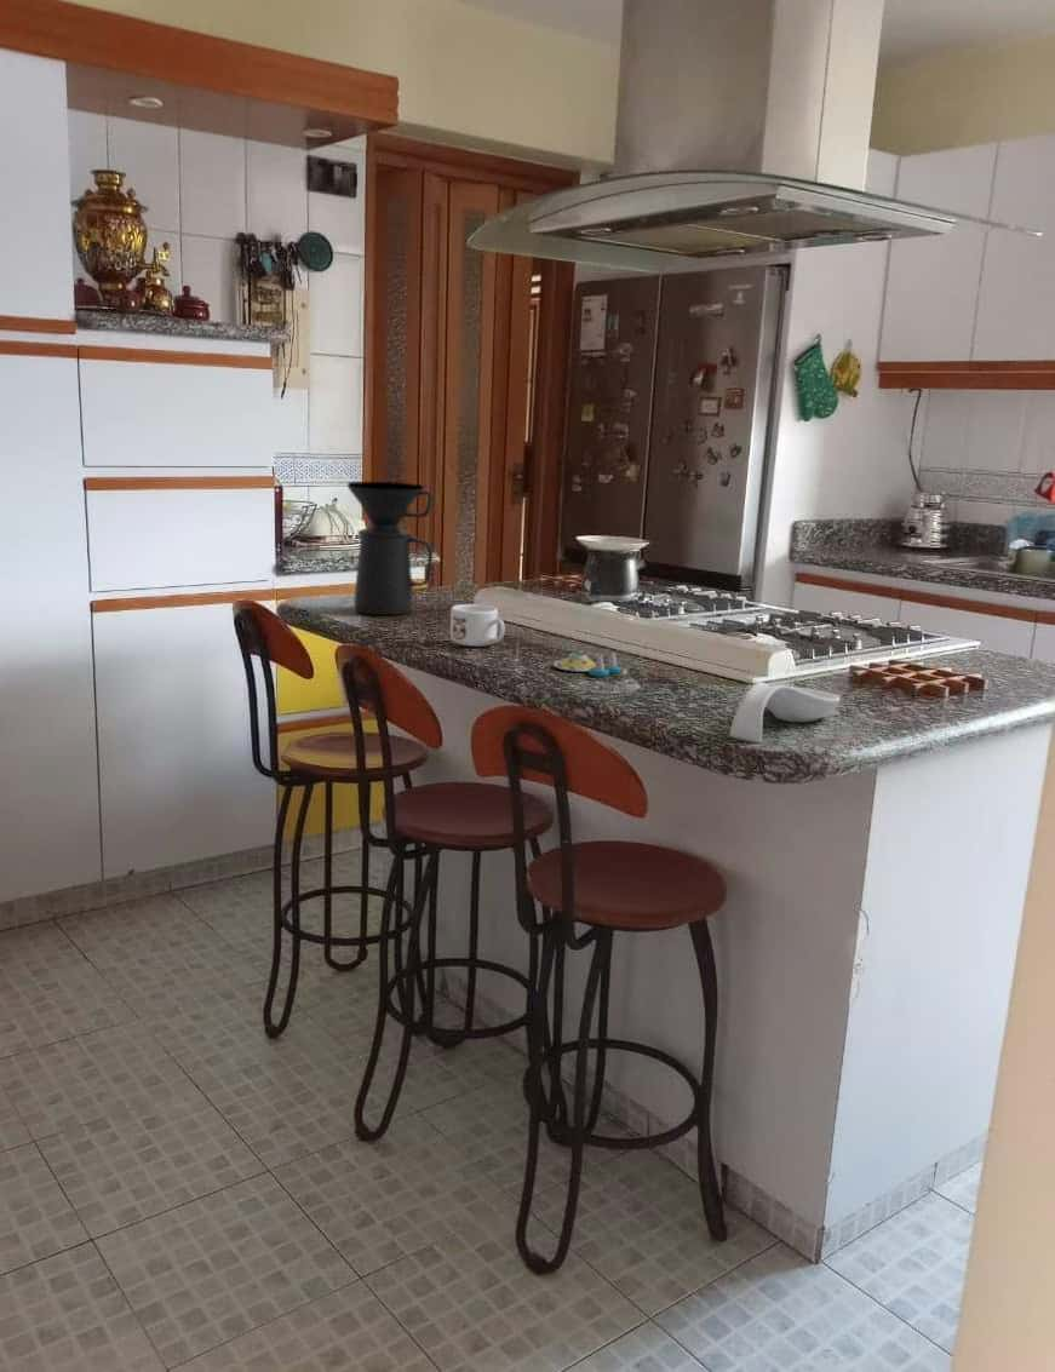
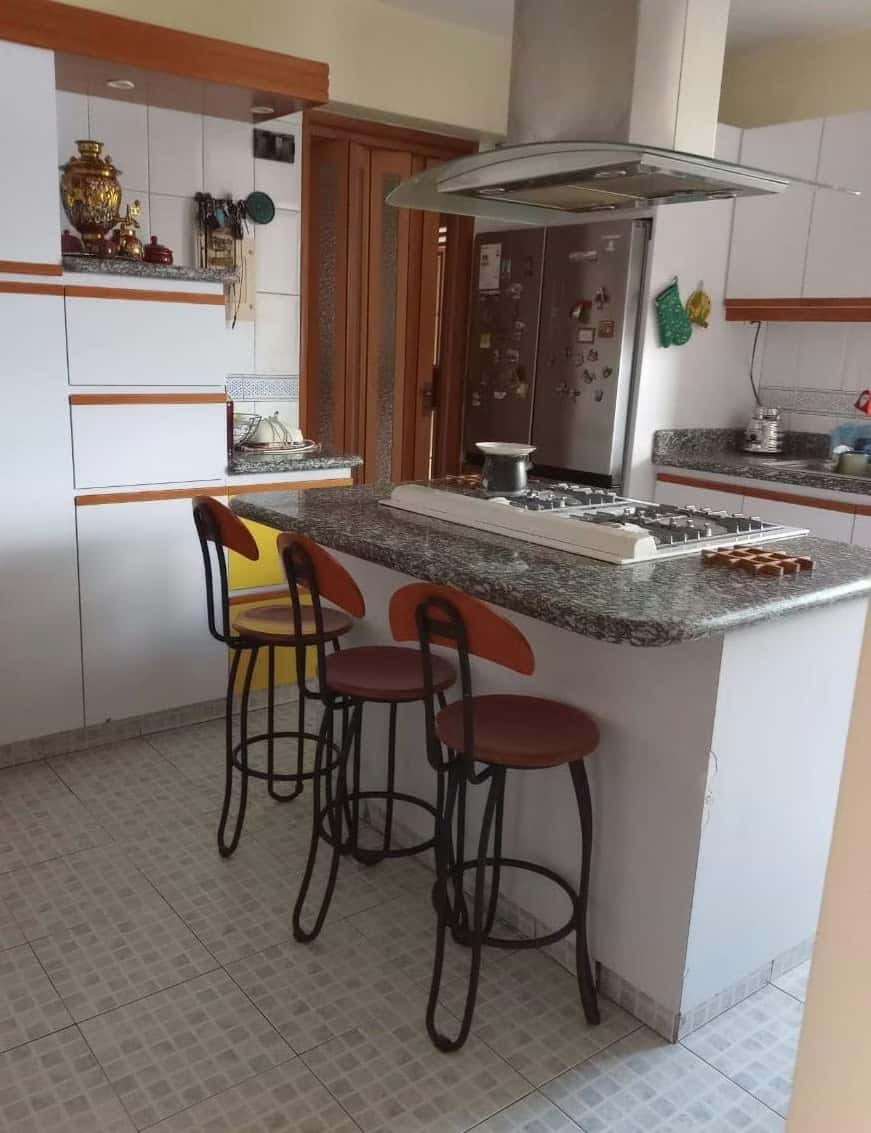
- coffee maker [346,481,434,616]
- salt and pepper shaker set [552,647,623,678]
- mug [449,603,506,648]
- spoon rest [728,681,842,744]
